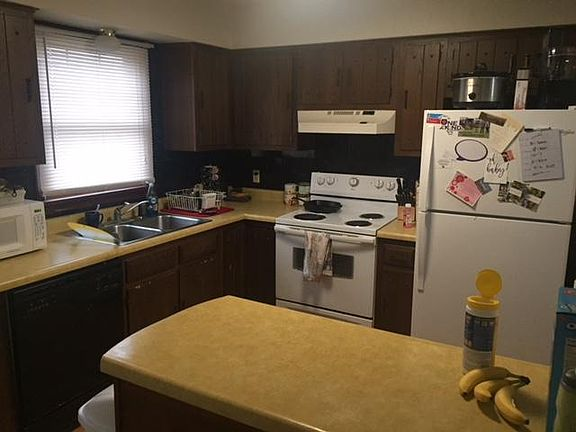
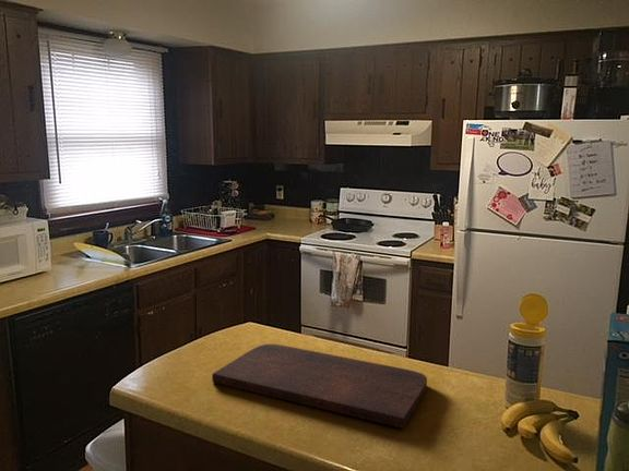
+ cutting board [211,343,428,430]
